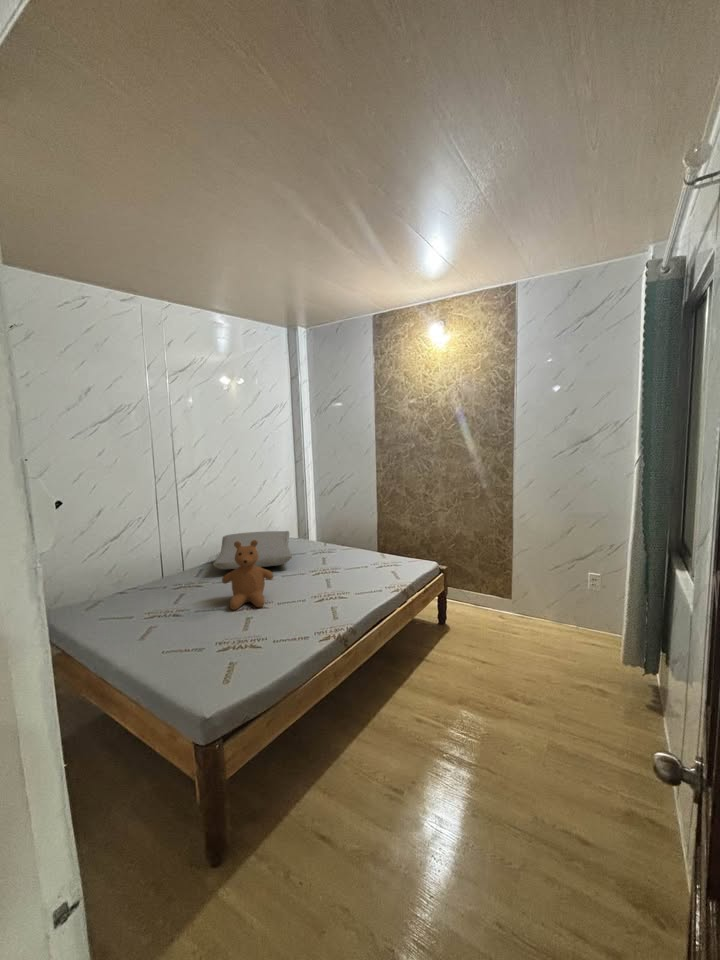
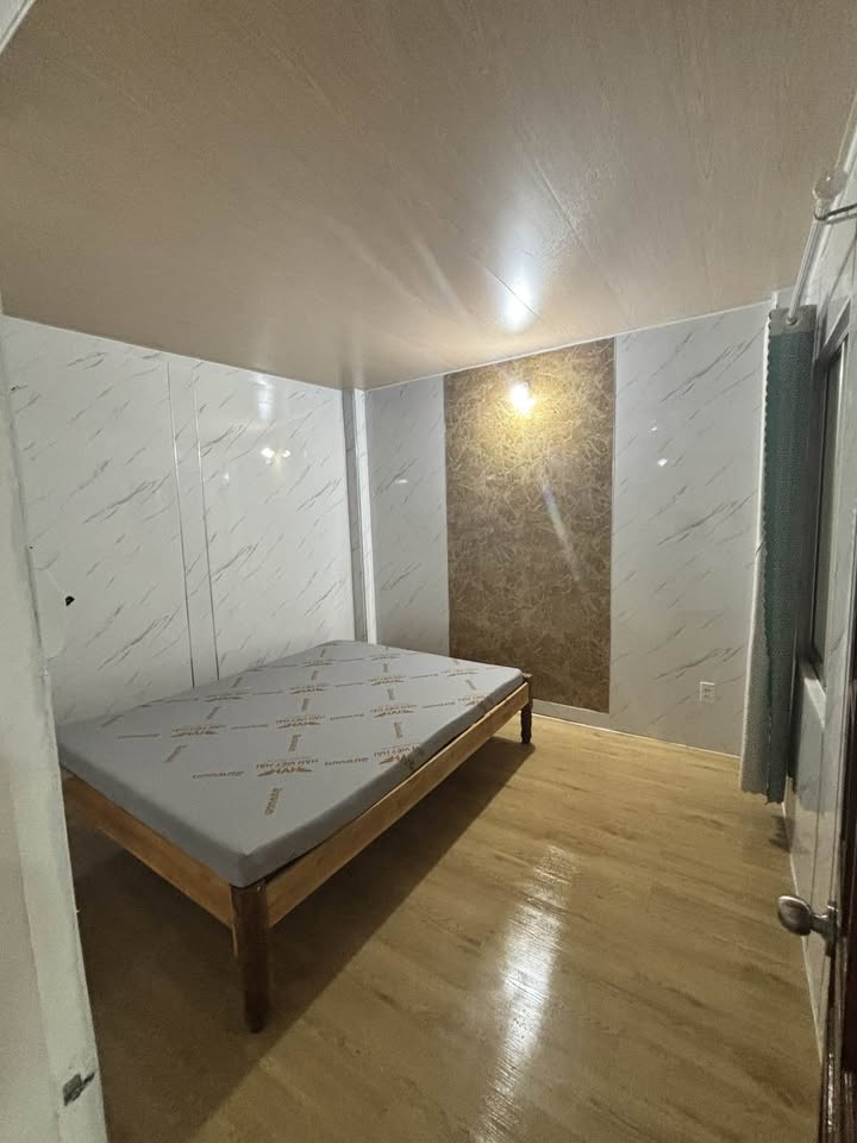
- teddy bear [221,540,275,611]
- pillow [212,530,293,570]
